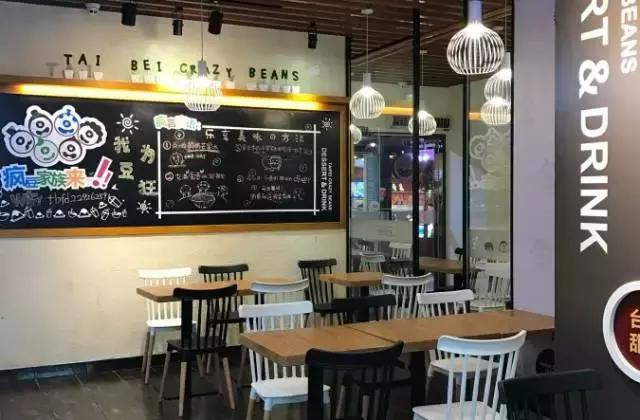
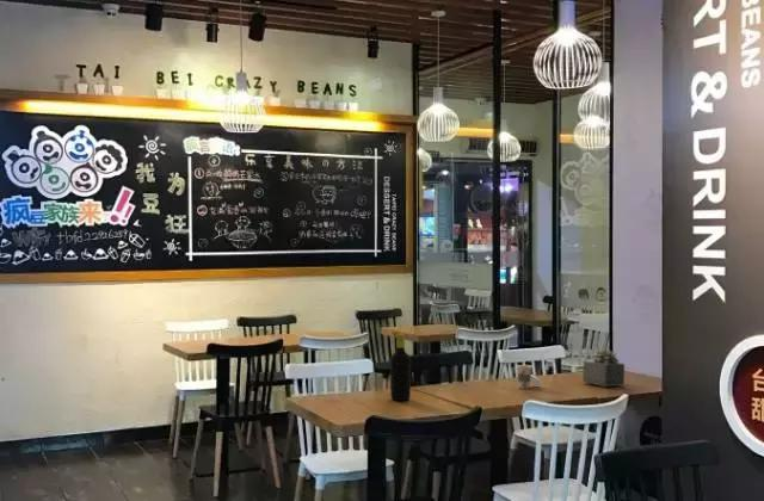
+ cup [516,364,542,390]
+ bottle [389,333,412,402]
+ succulent plant [581,347,626,388]
